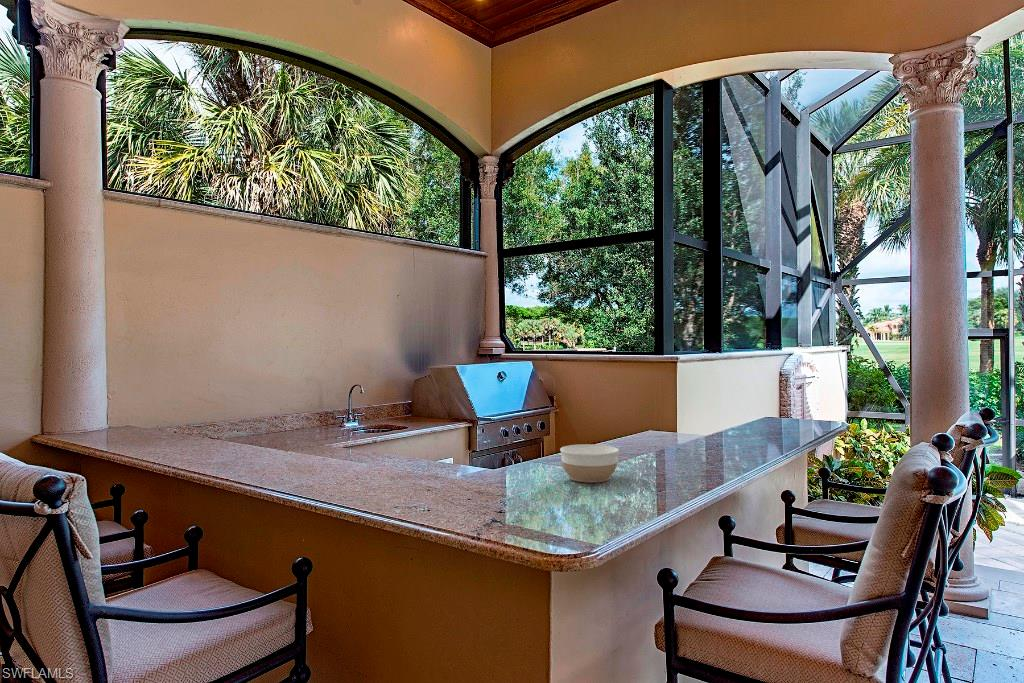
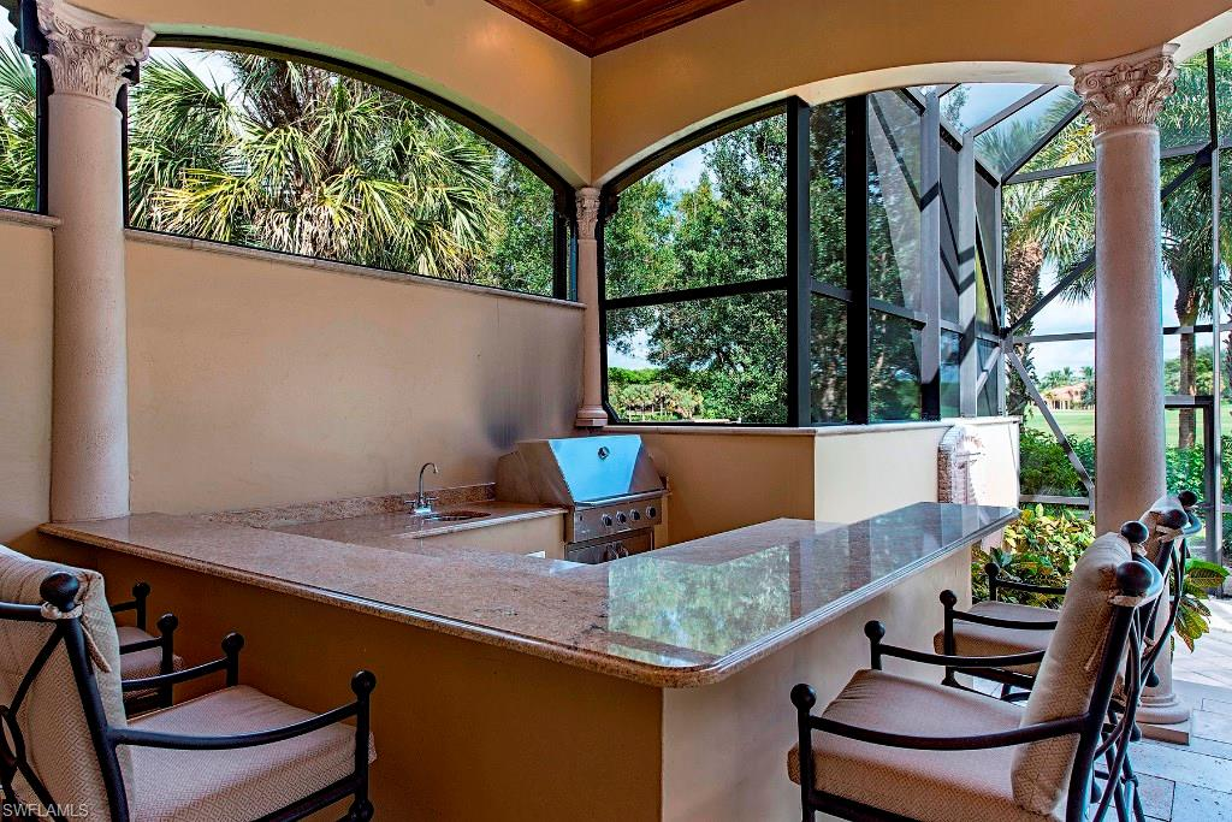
- bowl [559,443,620,483]
